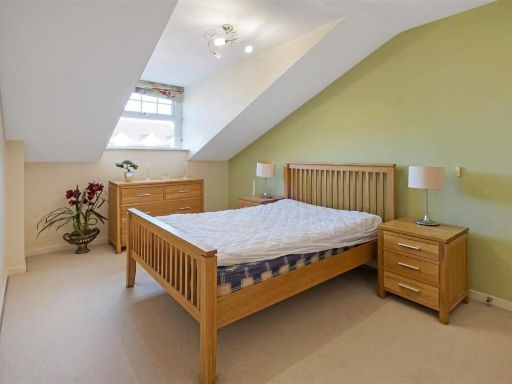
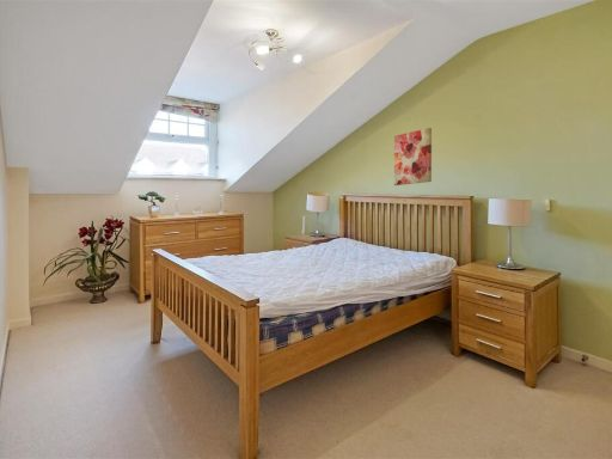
+ wall art [393,127,433,186]
